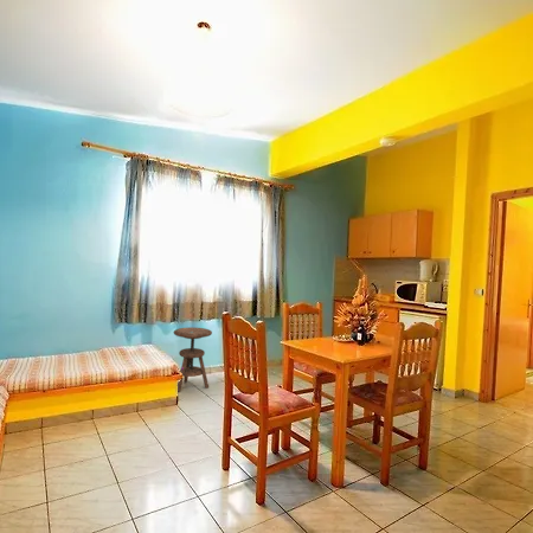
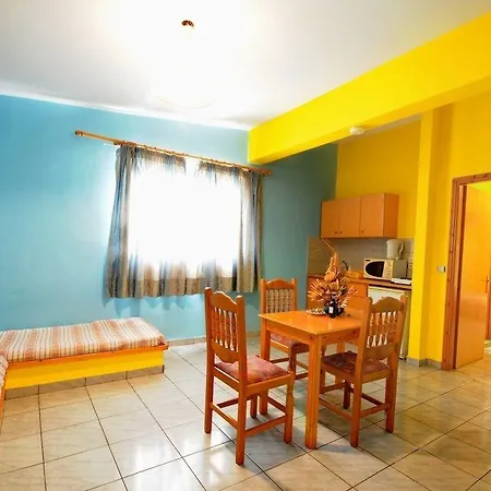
- side table [173,326,213,393]
